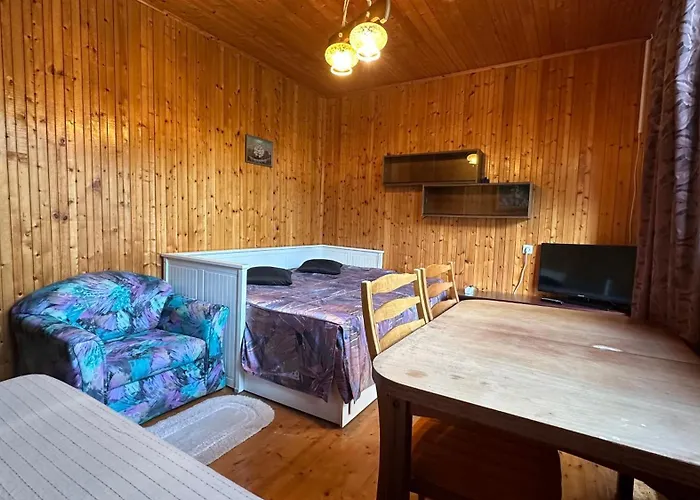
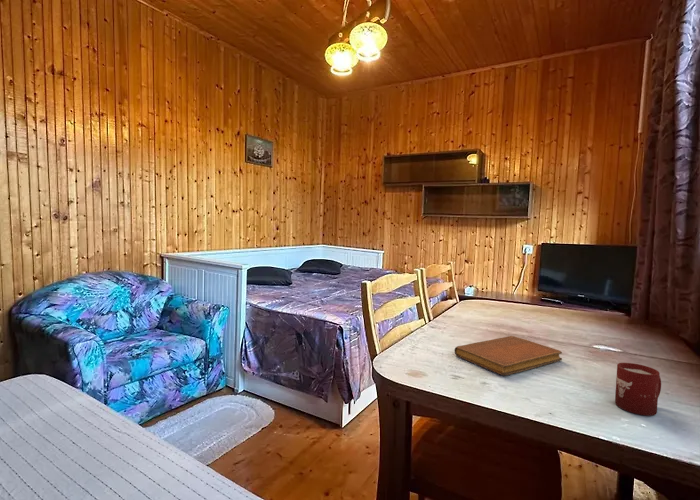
+ cup [614,362,662,417]
+ notebook [453,335,563,376]
